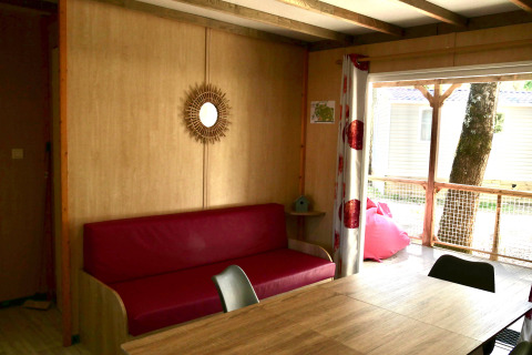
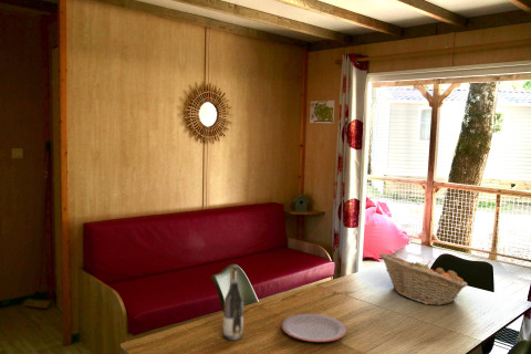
+ wine bottle [222,263,244,342]
+ plate [280,313,347,343]
+ fruit basket [378,252,469,306]
